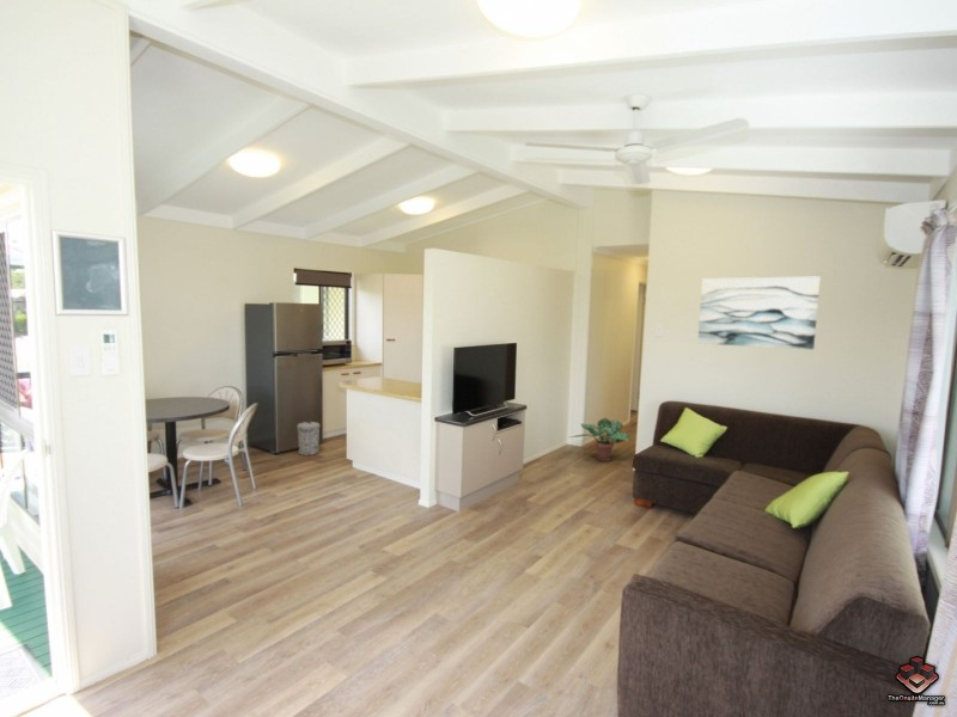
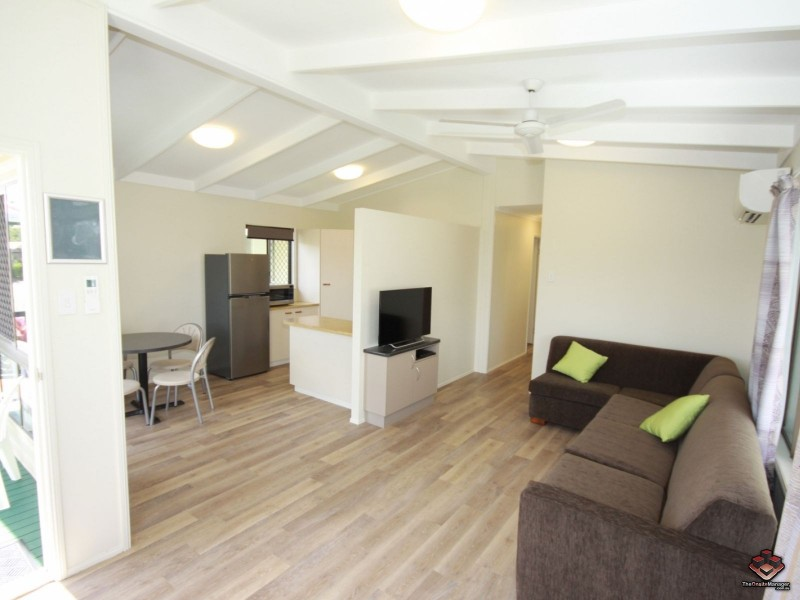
- trash can [295,421,321,456]
- wall art [696,275,822,351]
- potted plant [569,417,633,462]
